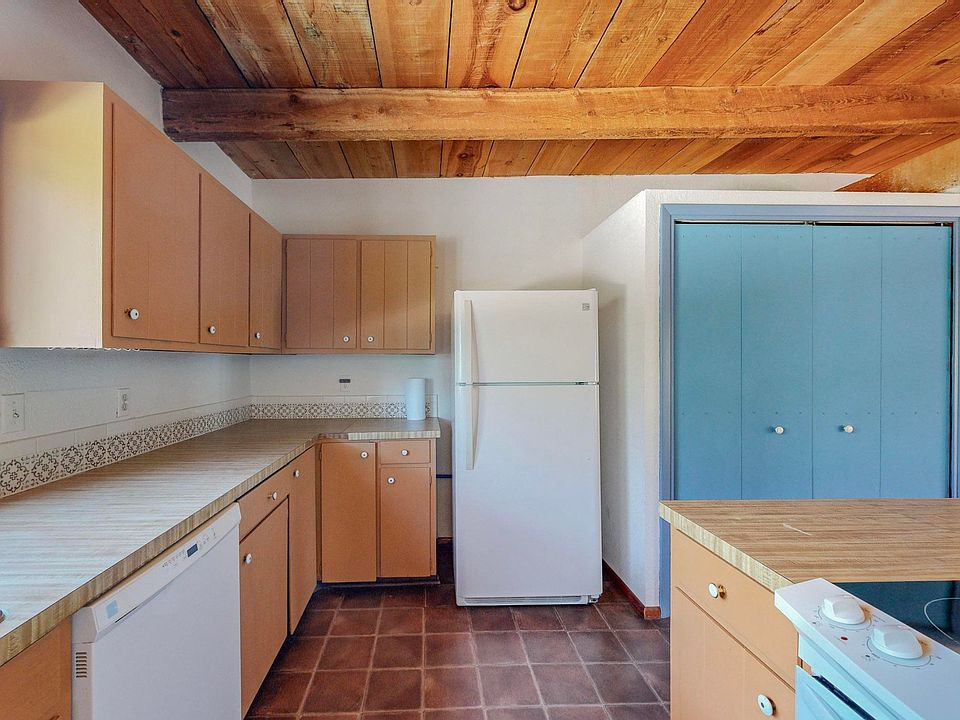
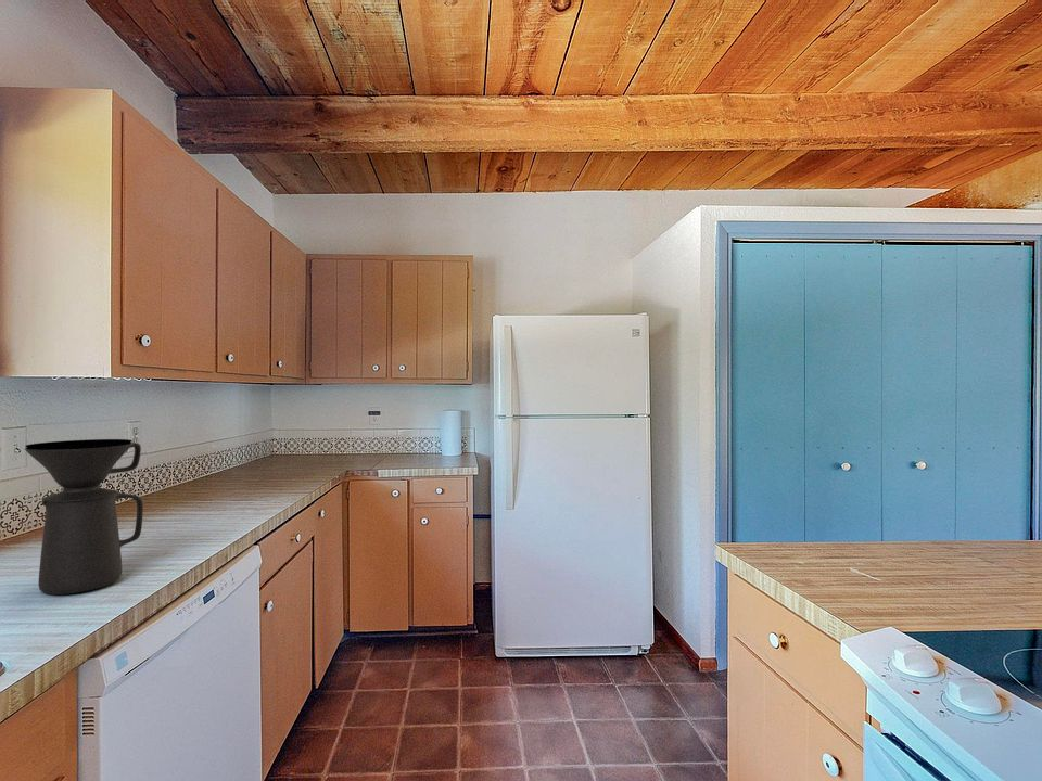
+ coffee maker [24,438,144,596]
